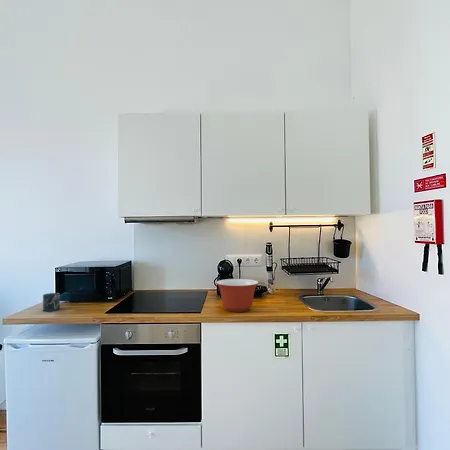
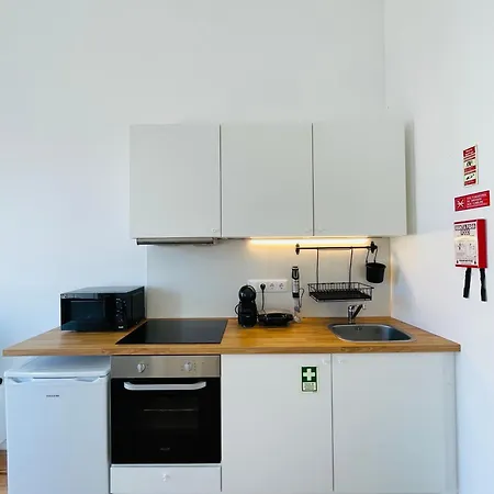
- mixing bowl [215,278,260,313]
- cup [42,292,61,312]
